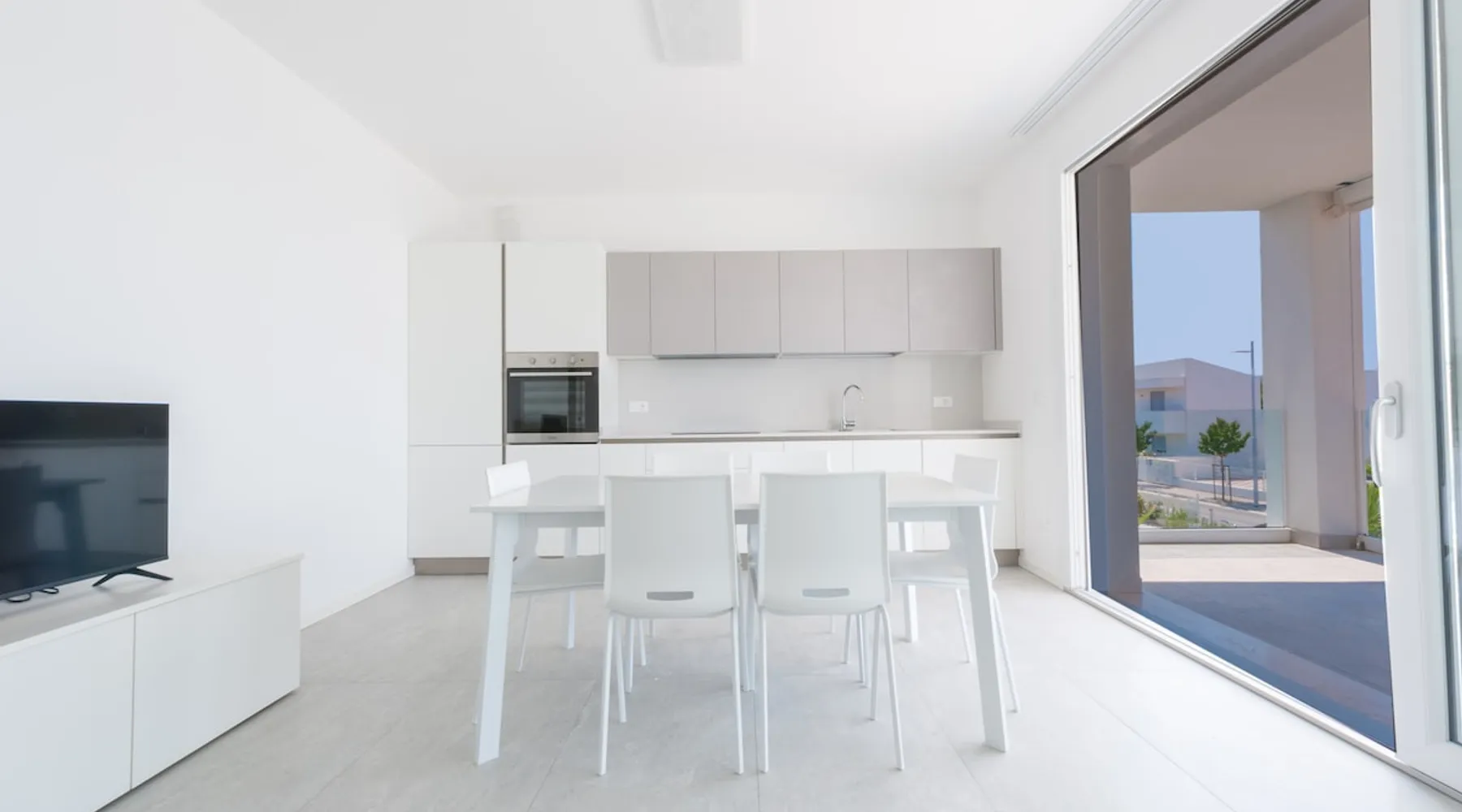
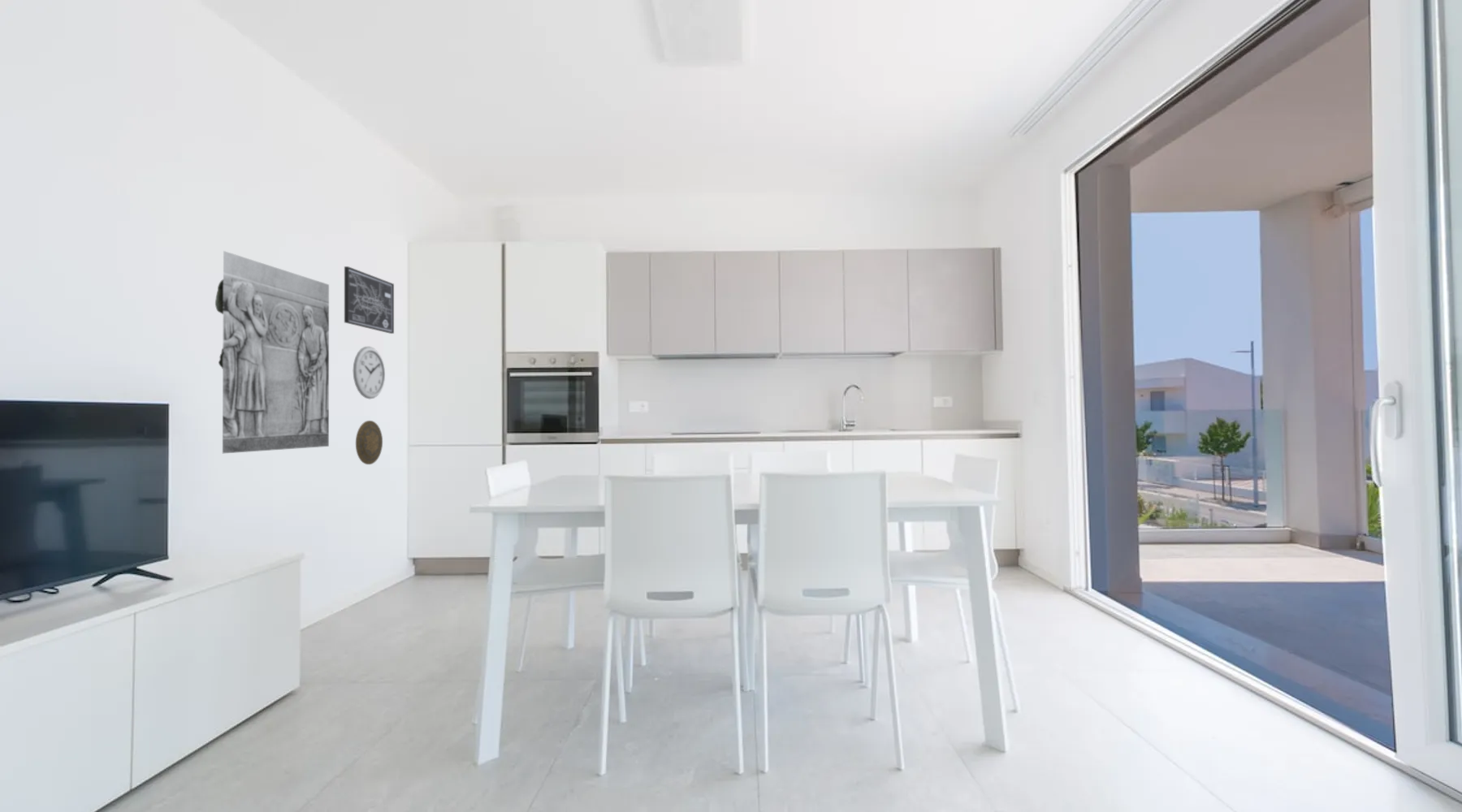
+ decorative plate [355,420,383,465]
+ wall clock [353,346,386,400]
+ wall art [344,266,395,335]
+ wall relief [214,250,330,454]
